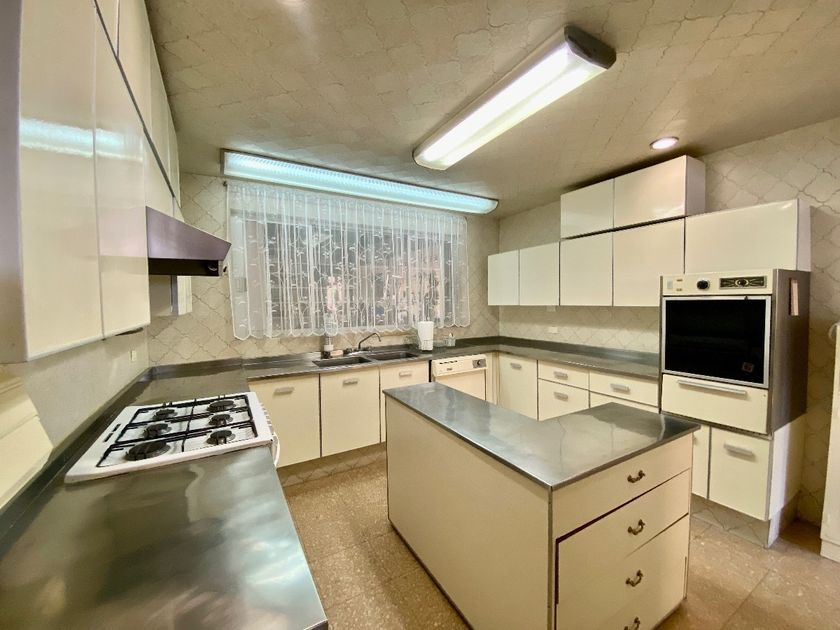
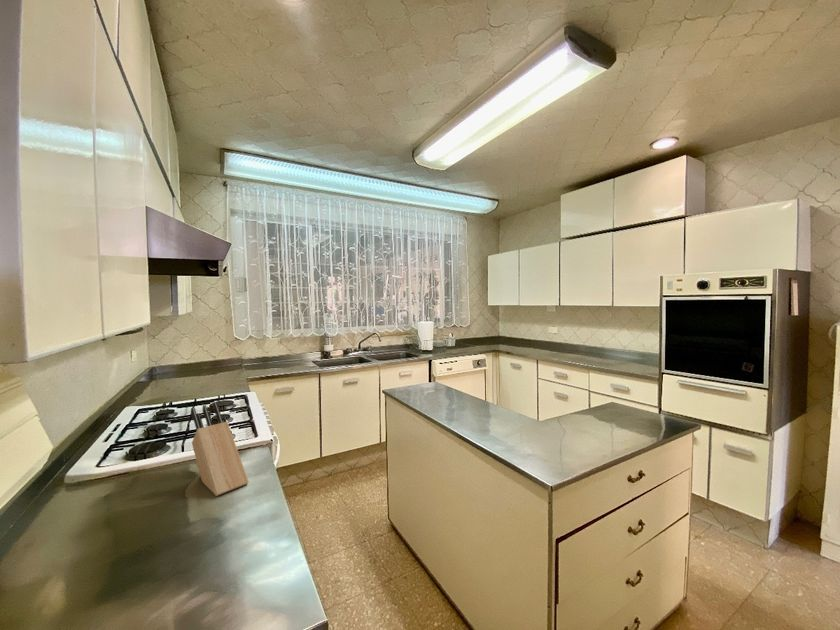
+ knife block [190,401,250,497]
